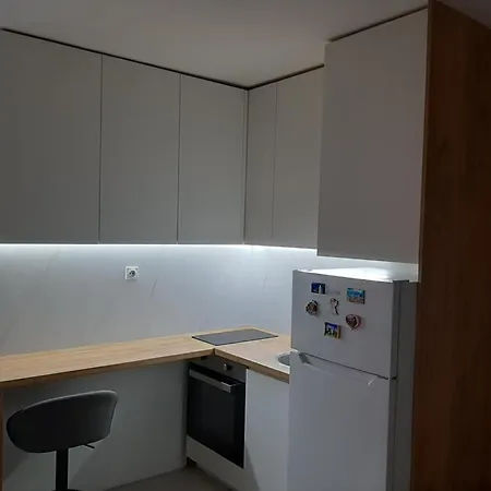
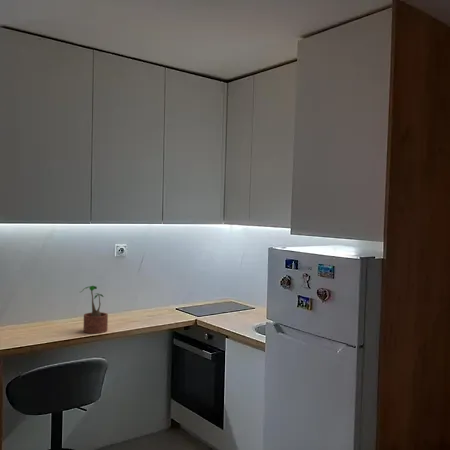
+ potted plant [80,285,109,334]
